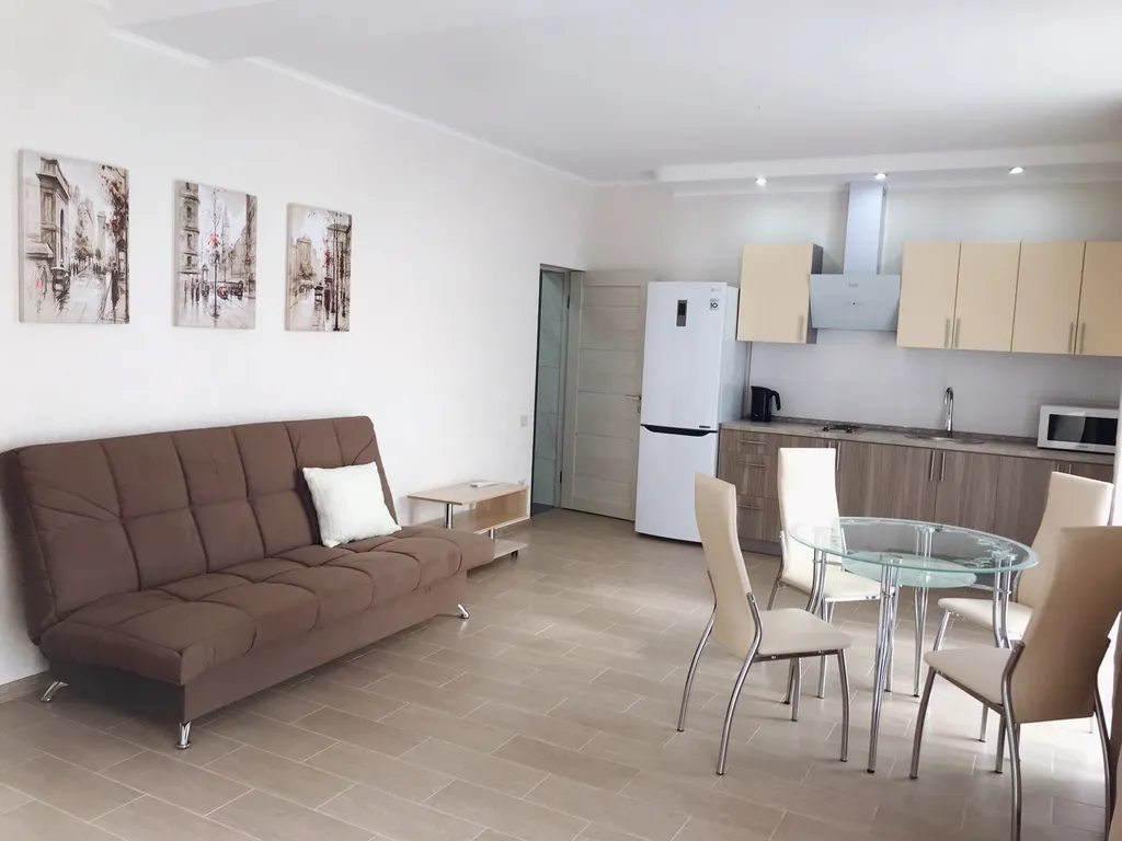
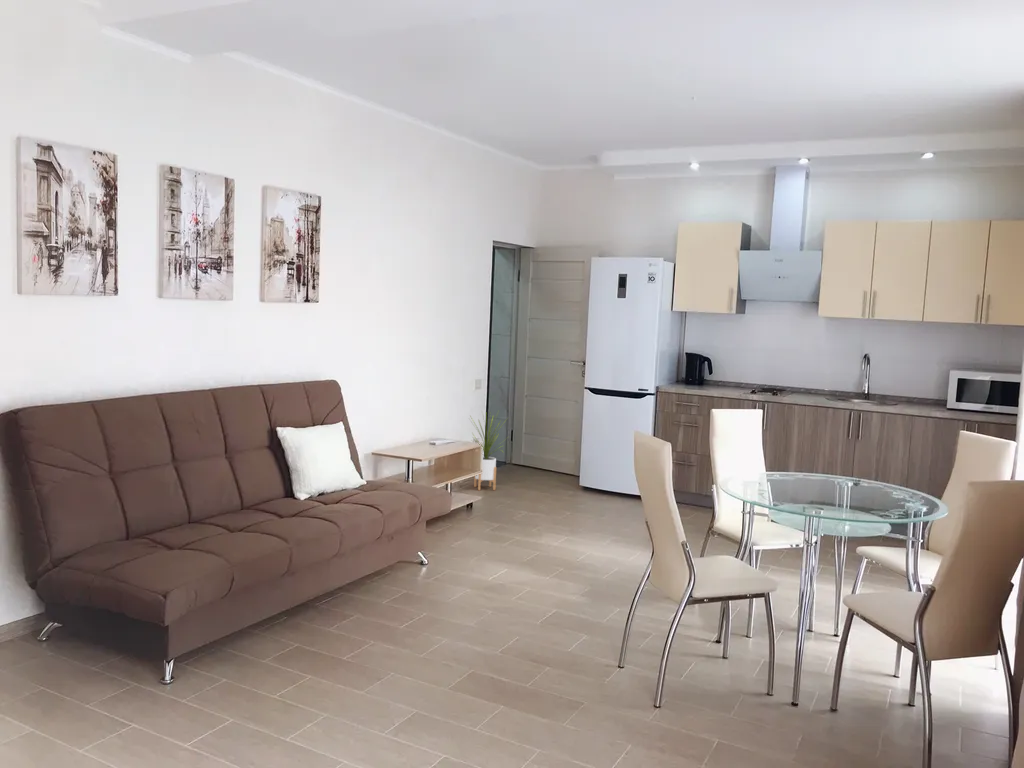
+ house plant [469,409,509,491]
